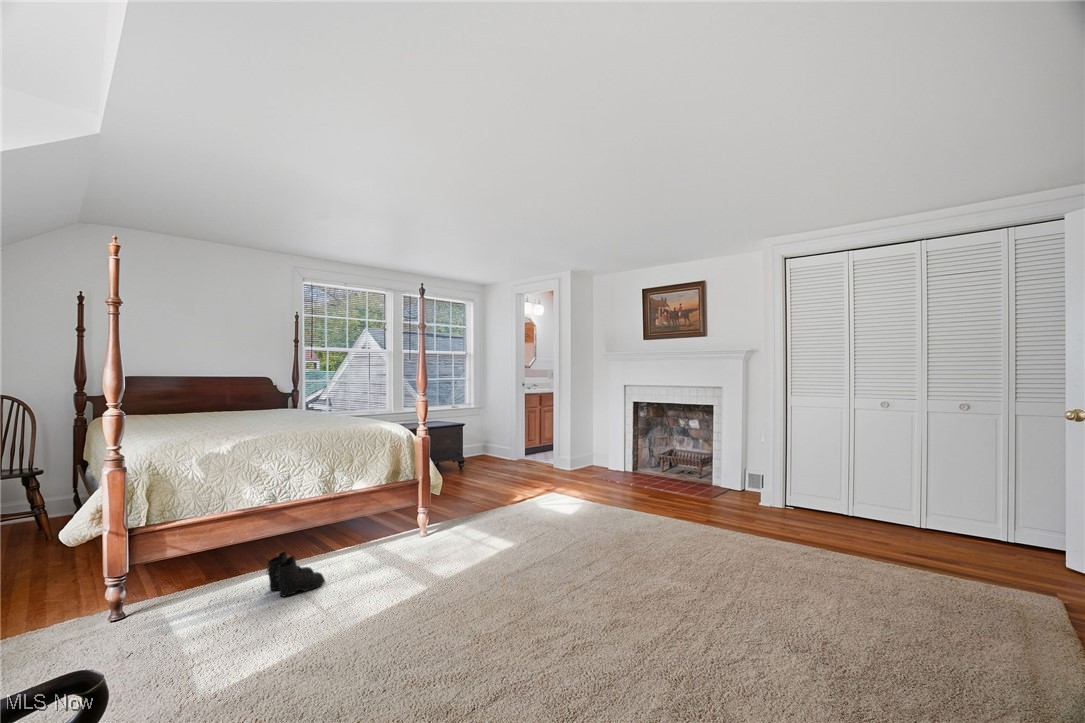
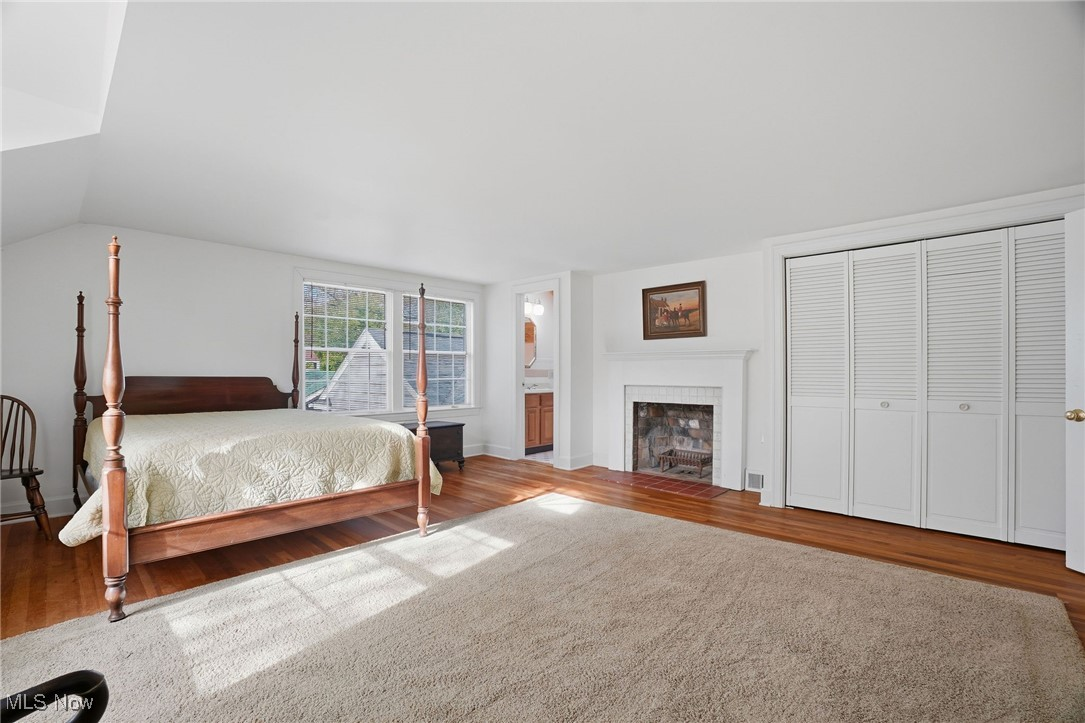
- boots [265,550,326,598]
